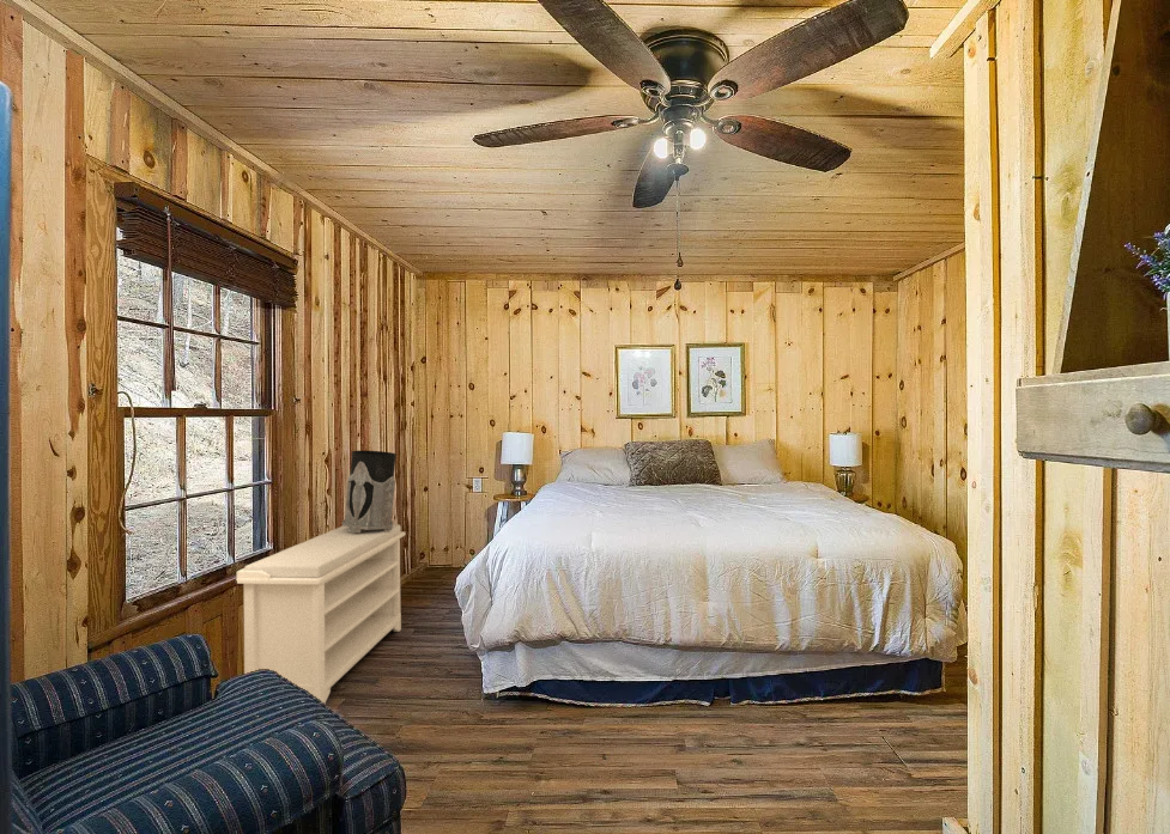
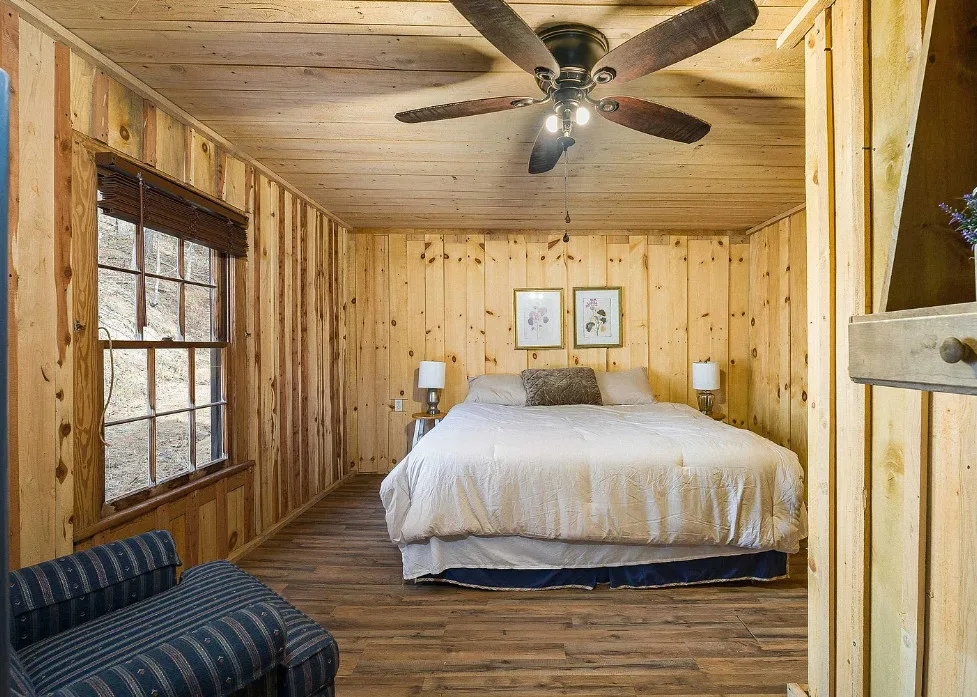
- lantern [341,450,398,532]
- bench [235,523,406,705]
